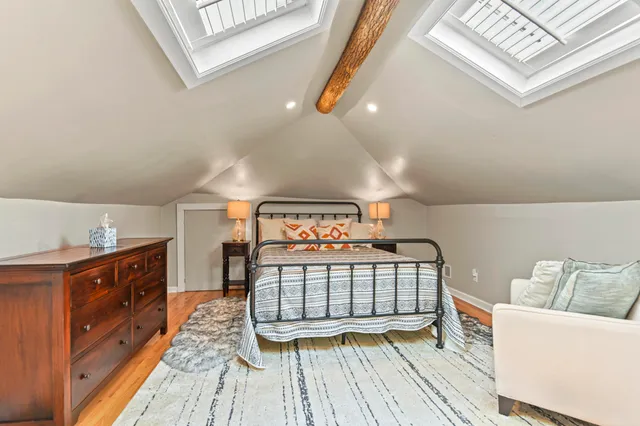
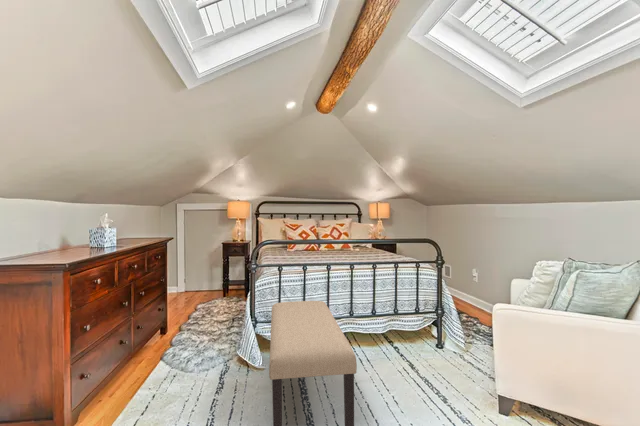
+ bench [268,300,358,426]
